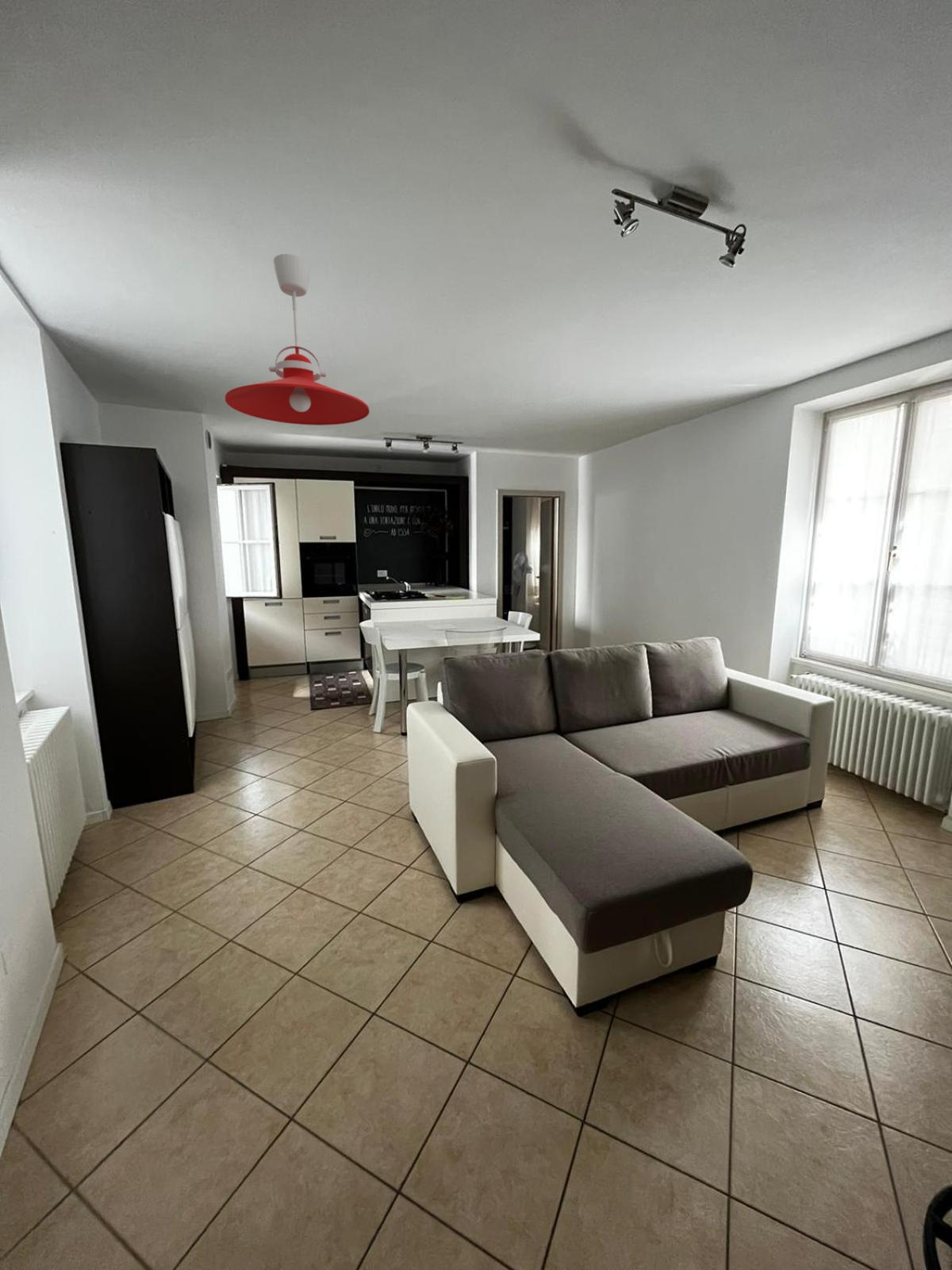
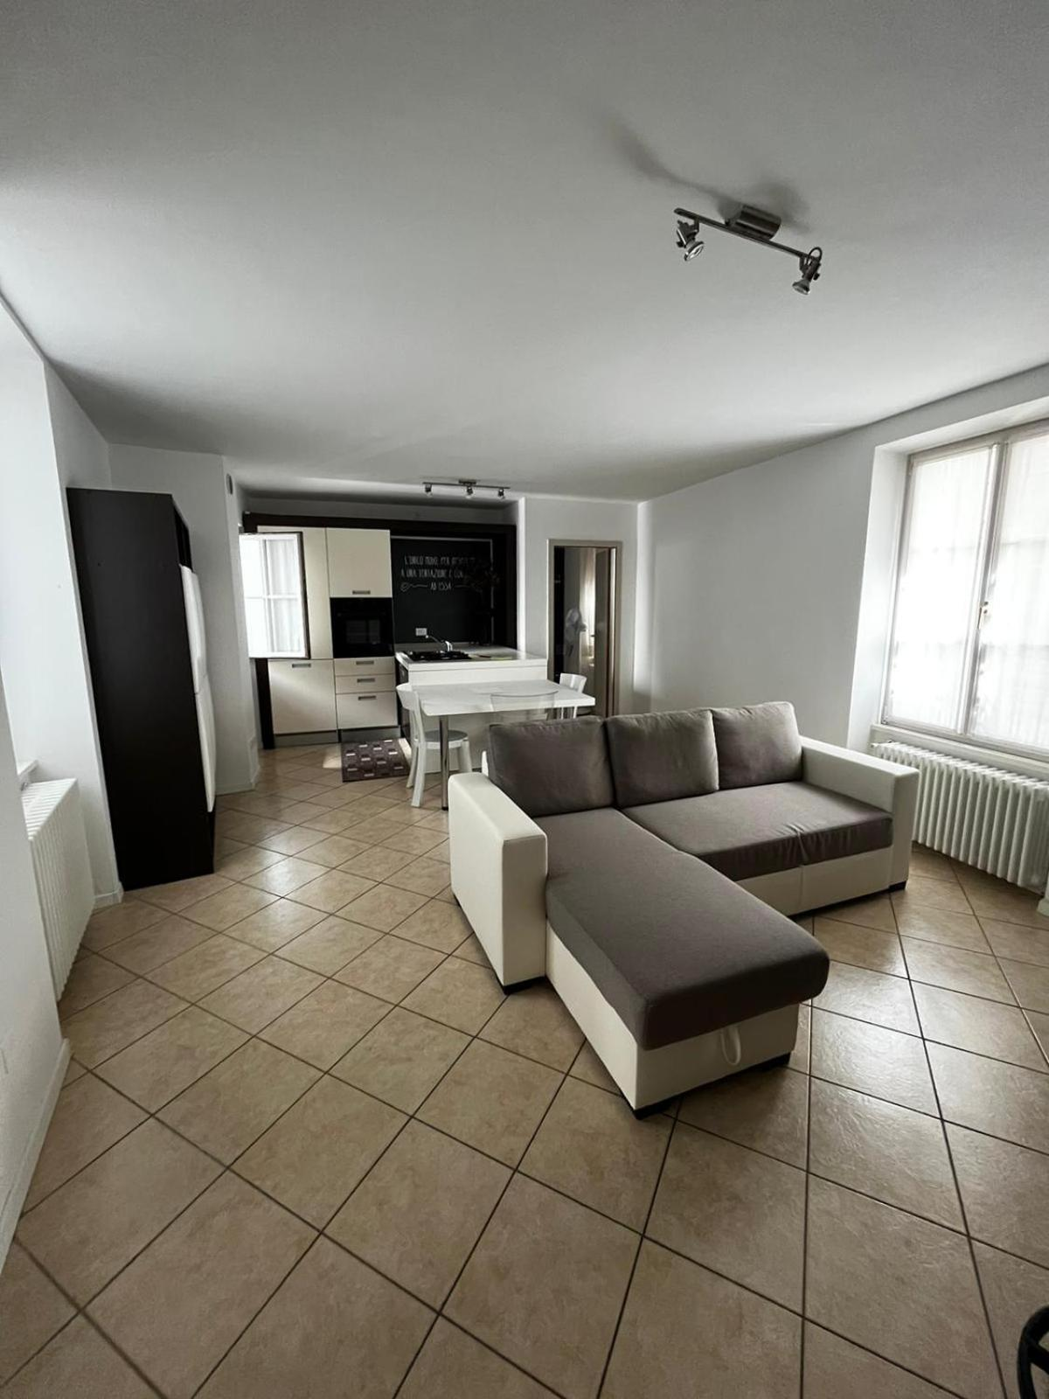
- pendant light [225,253,370,426]
